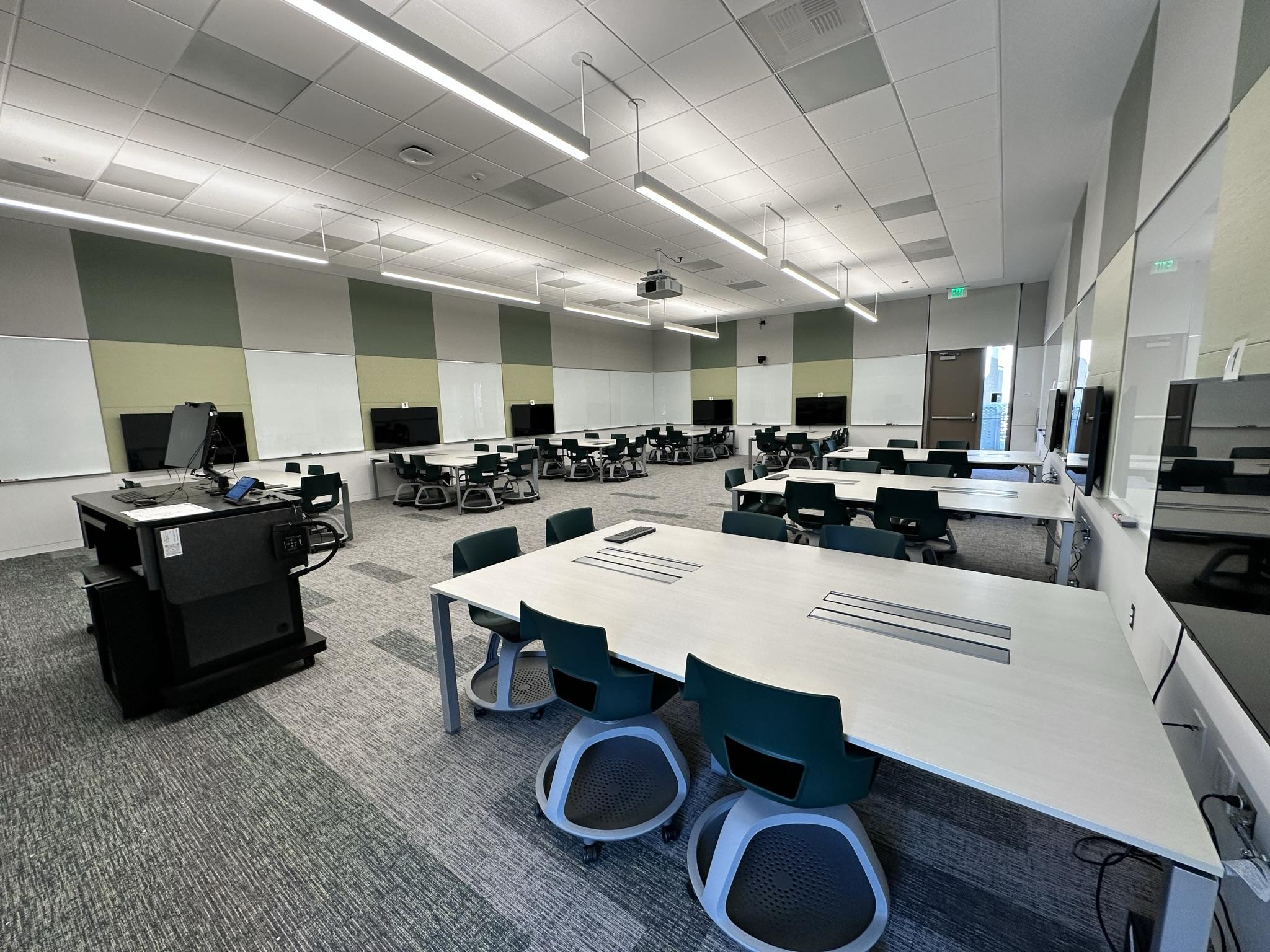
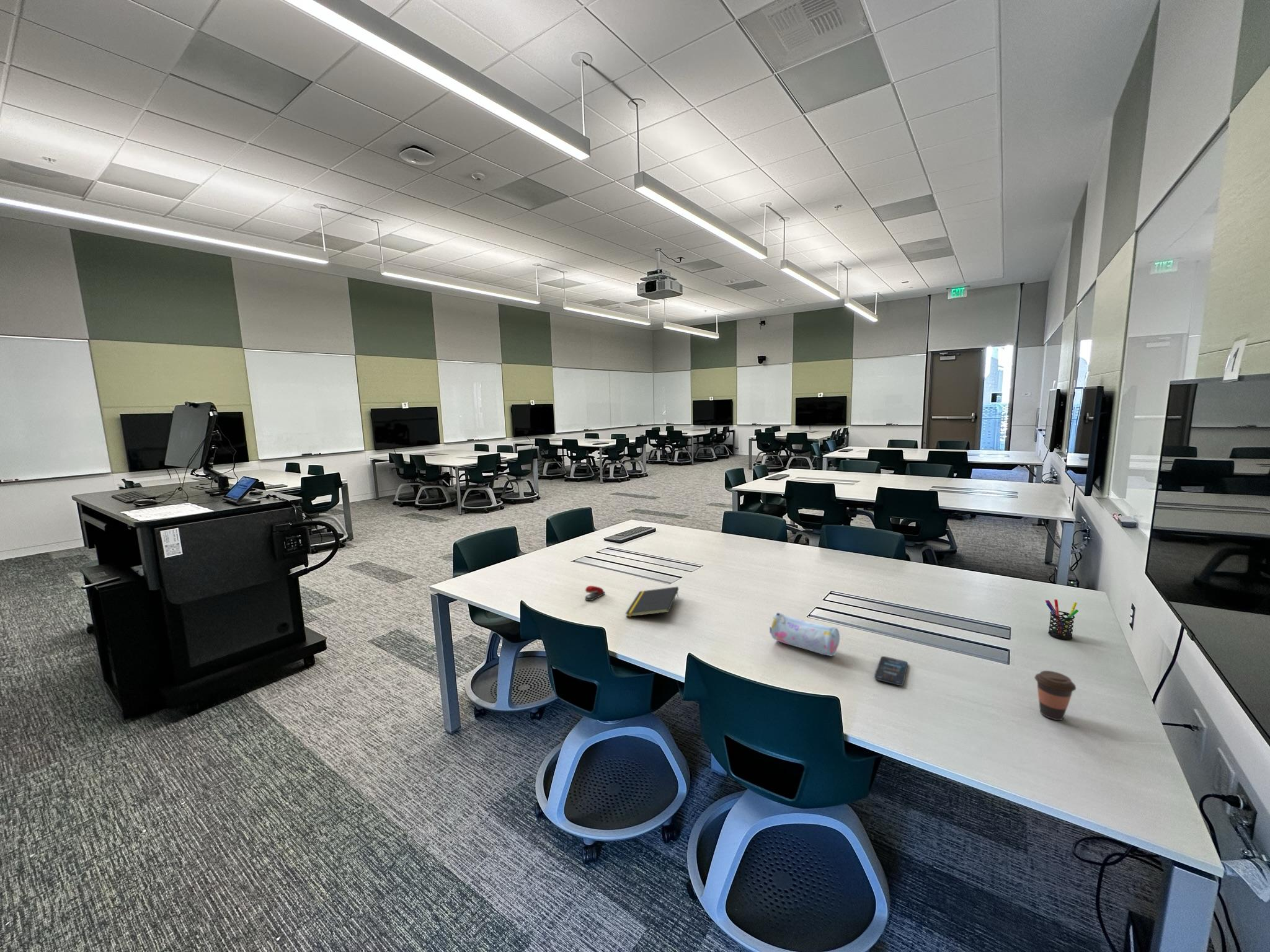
+ pen holder [1045,599,1079,640]
+ notepad [625,586,679,617]
+ stapler [585,585,606,601]
+ coffee cup [1034,670,1077,721]
+ smartphone [874,656,908,686]
+ pencil case [769,612,840,657]
